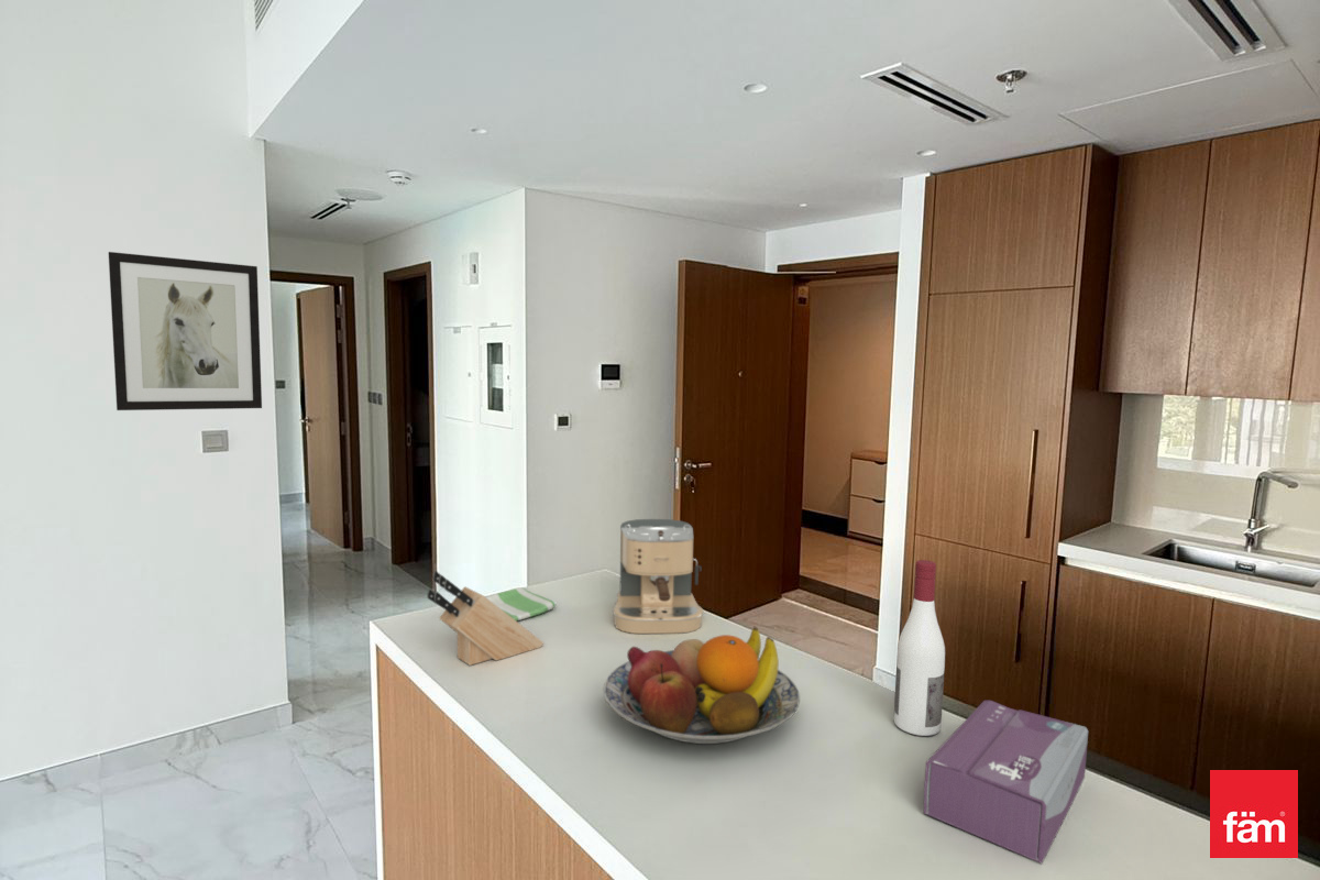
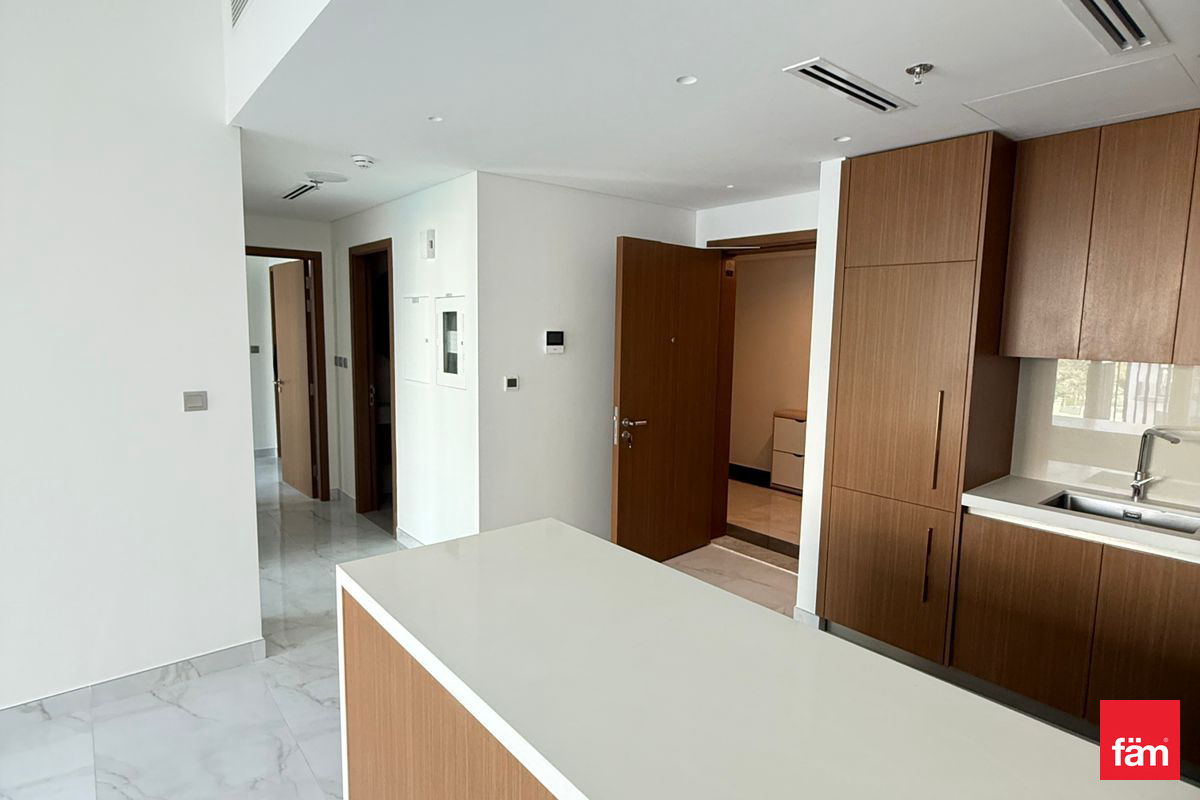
- dish towel [485,586,558,623]
- fruit bowl [603,626,801,745]
- wall art [108,251,263,411]
- tissue box [923,700,1089,865]
- knife block [426,570,544,667]
- coffee maker [612,518,705,635]
- alcohol [892,559,946,737]
